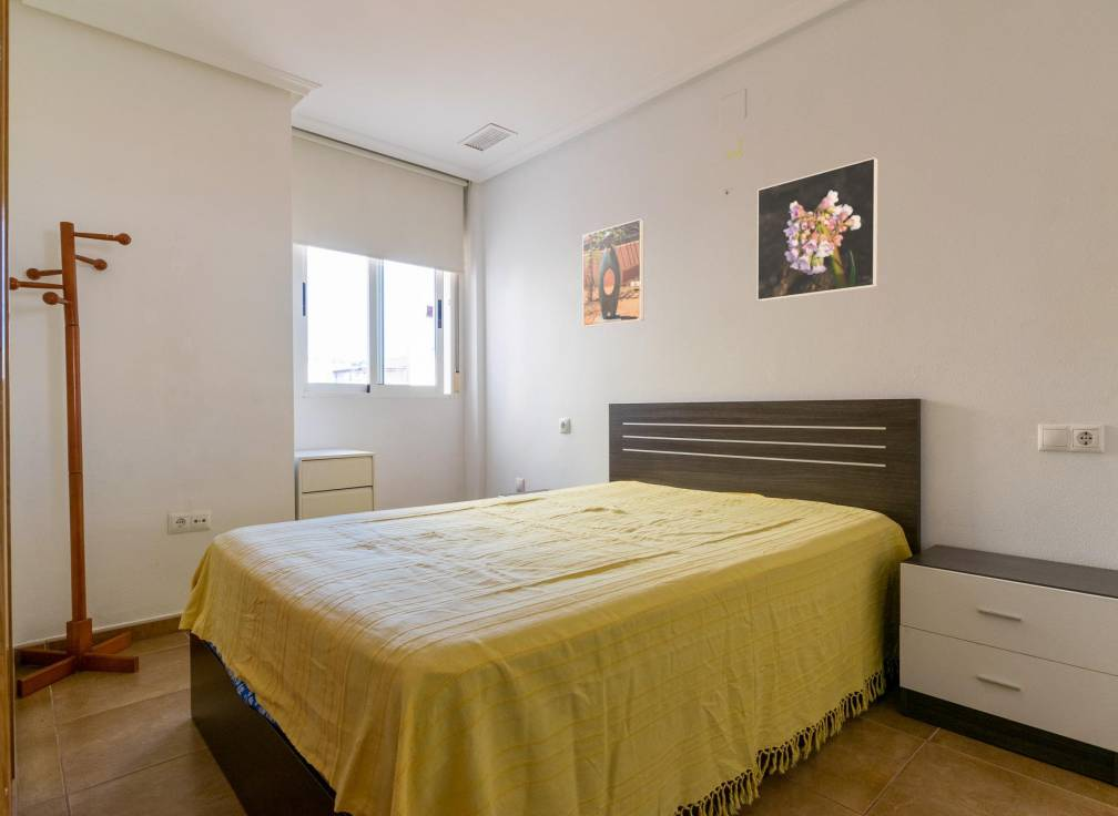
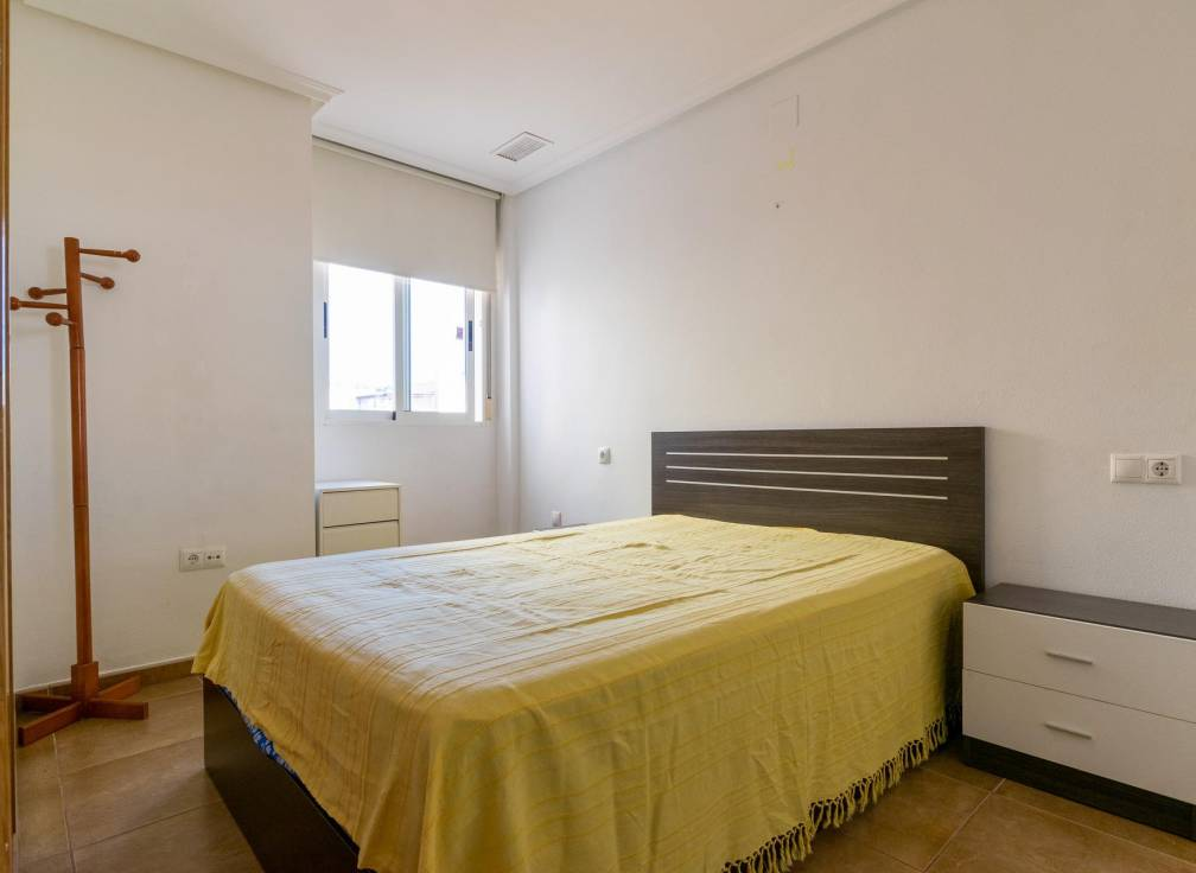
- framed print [756,156,880,303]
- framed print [582,217,646,328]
